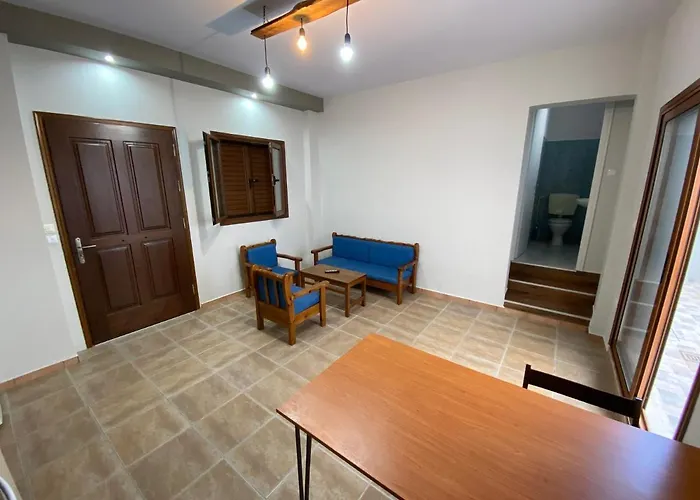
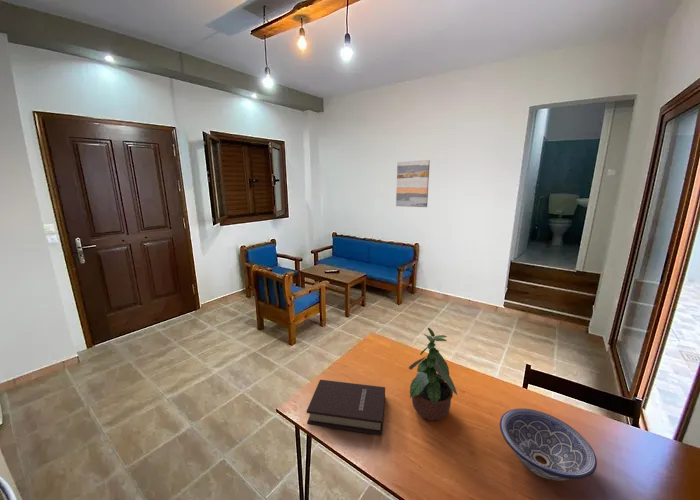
+ book [306,379,386,436]
+ wall art [395,159,431,208]
+ decorative bowl [499,408,598,482]
+ potted plant [408,327,458,422]
